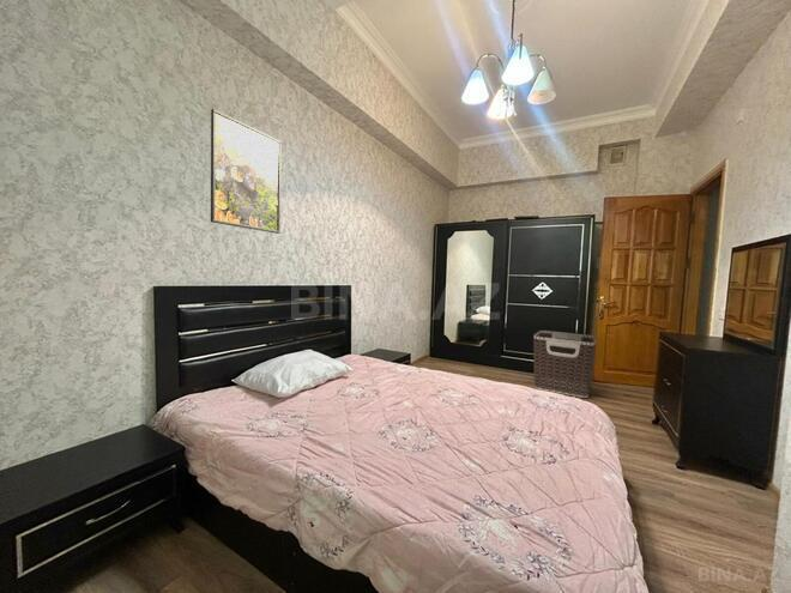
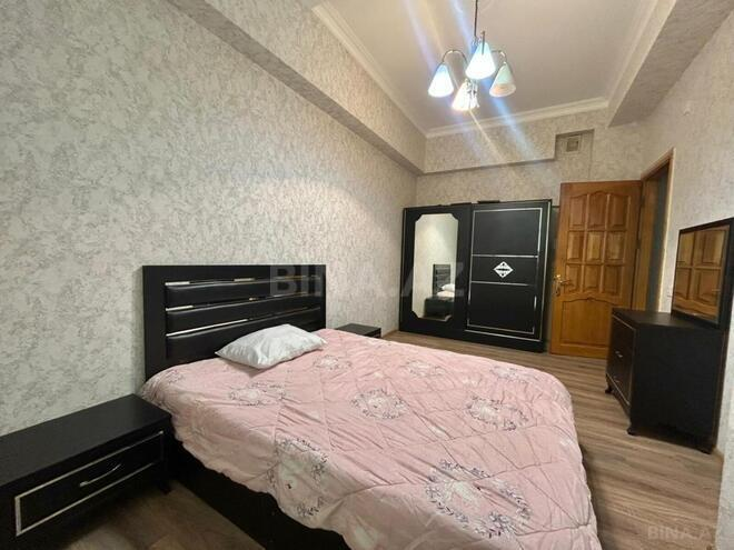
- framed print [210,108,283,235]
- clothes hamper [532,329,597,399]
